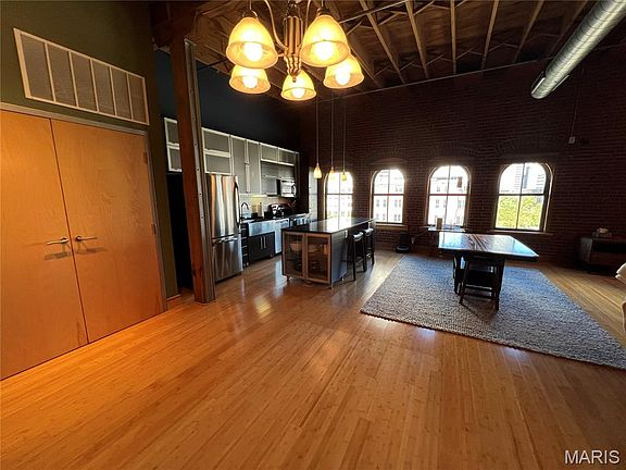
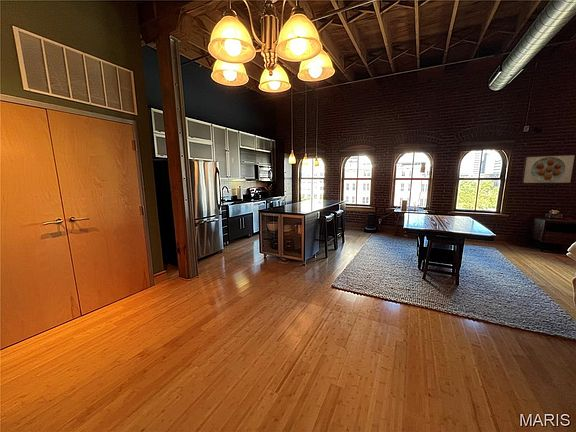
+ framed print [521,153,576,185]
